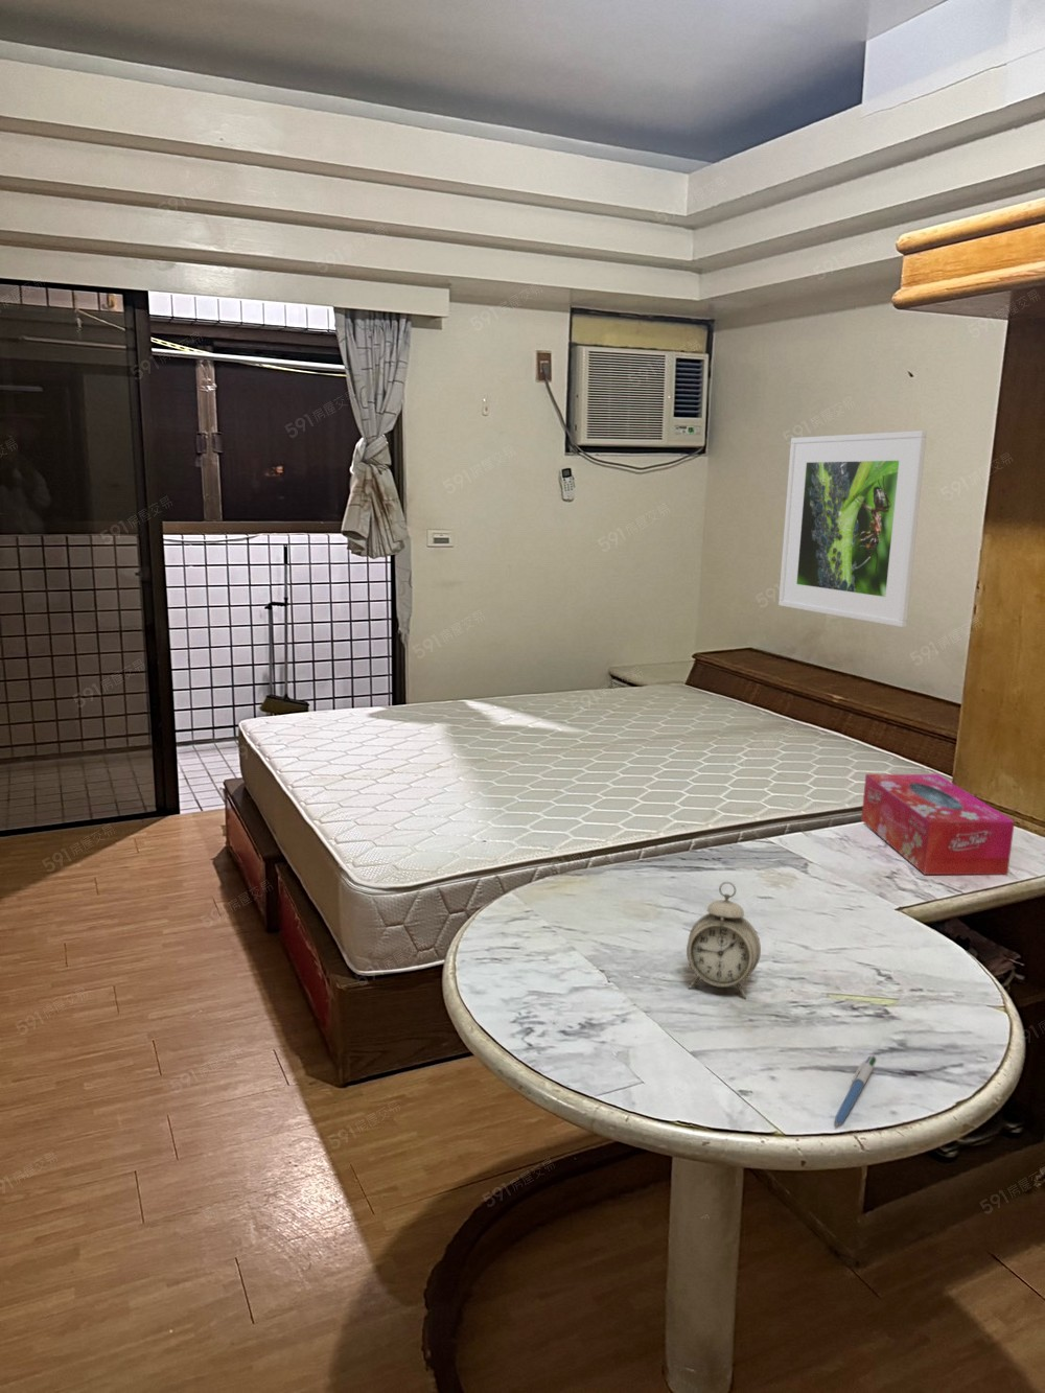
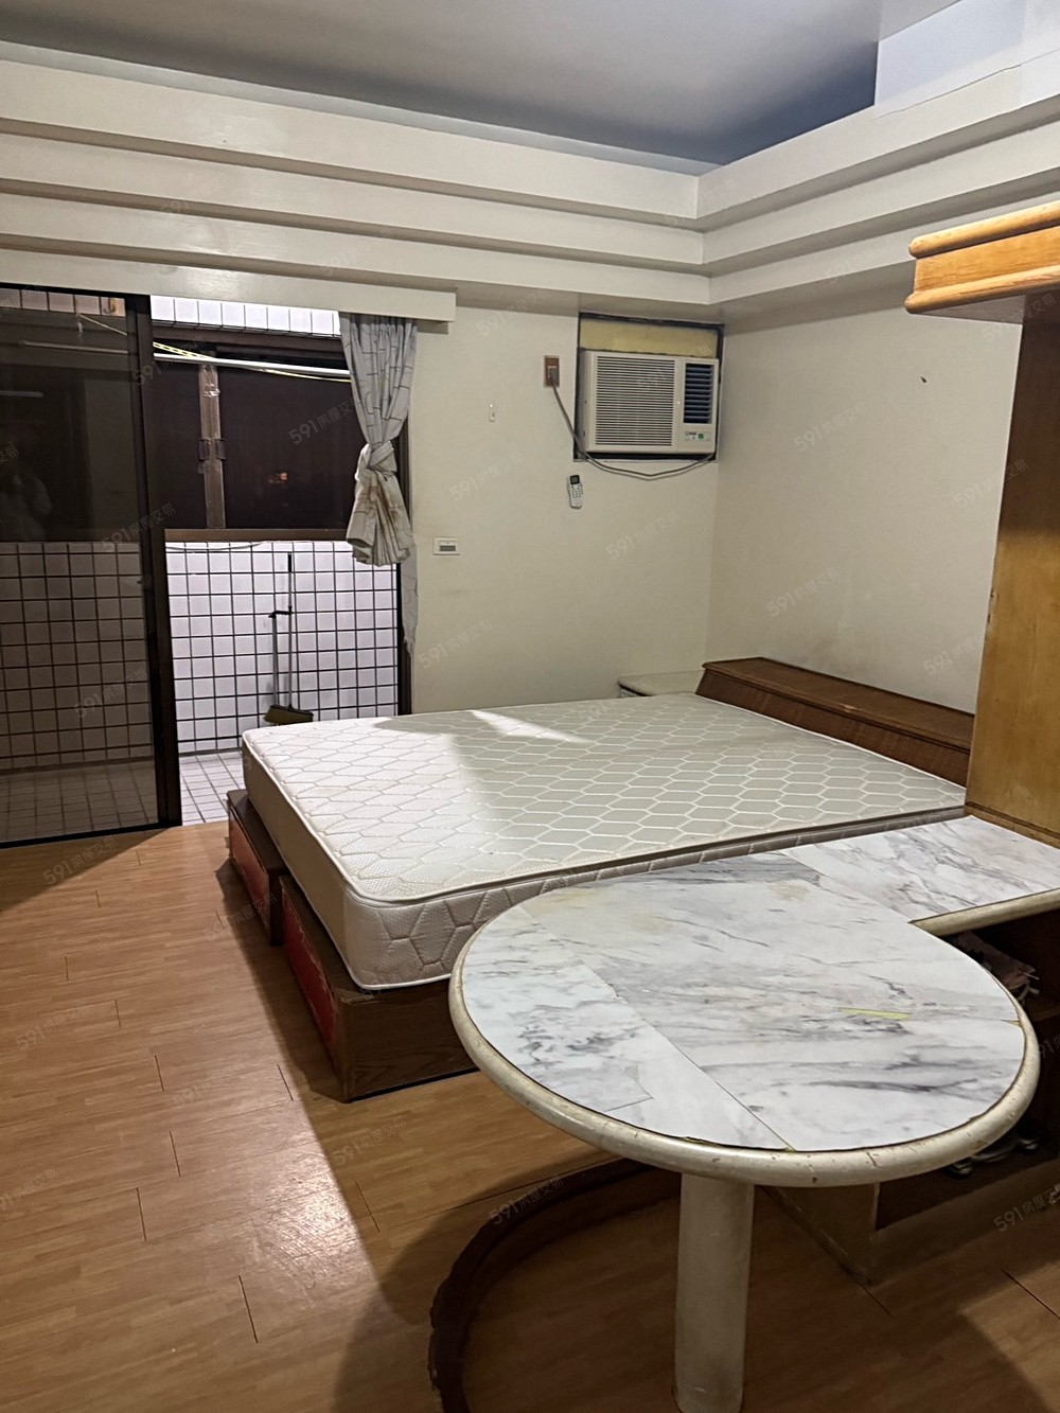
- pen [834,1055,878,1126]
- tissue box [859,773,1015,876]
- alarm clock [686,881,762,999]
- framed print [777,429,928,628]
